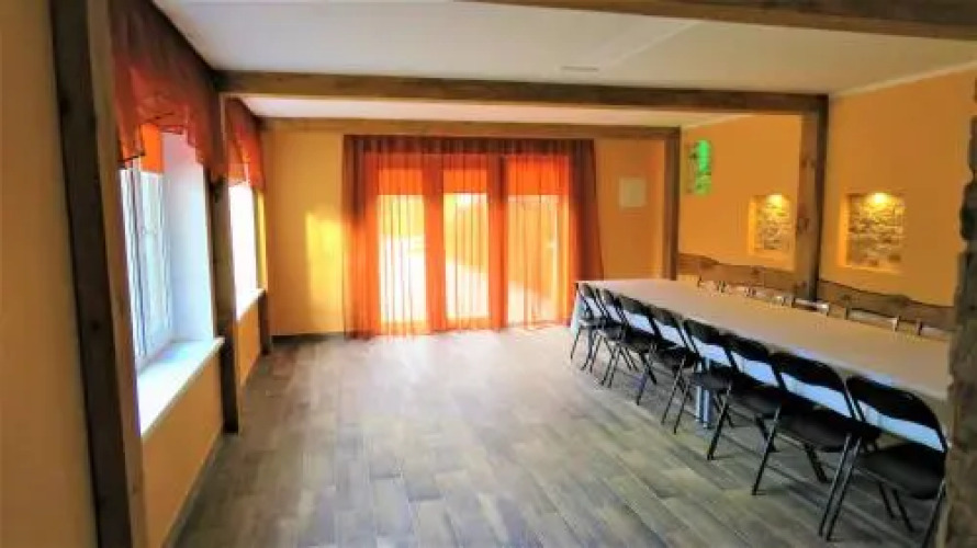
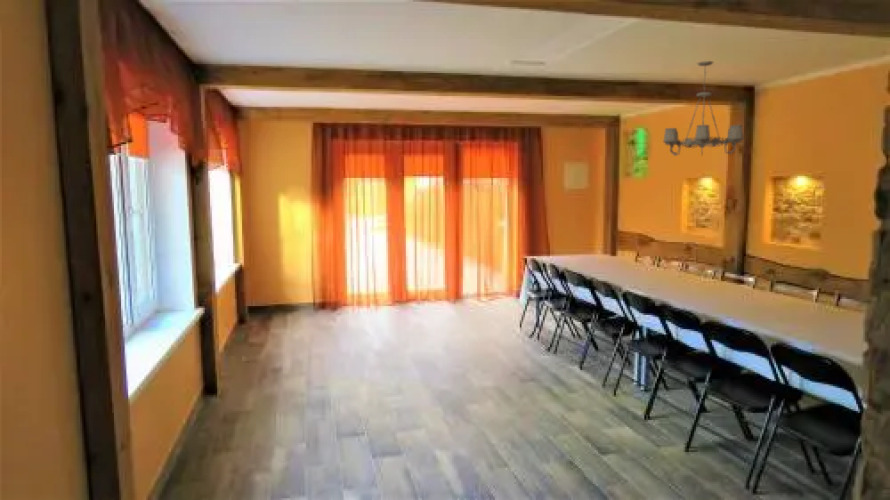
+ chandelier [662,60,745,157]
